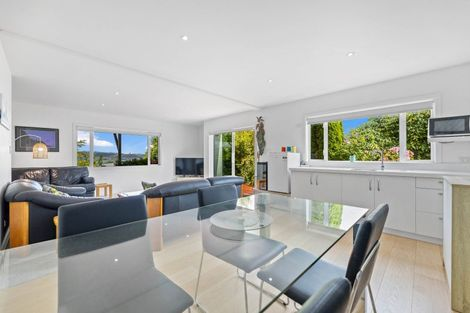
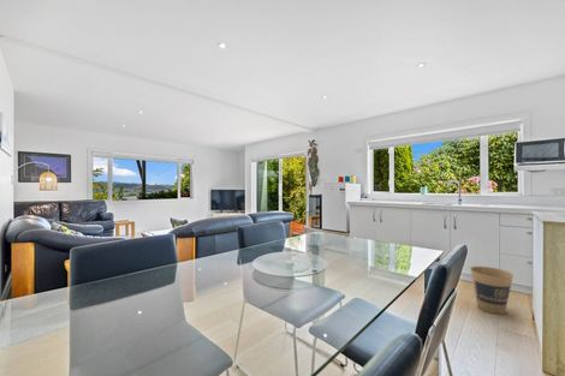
+ trash can [469,265,515,316]
